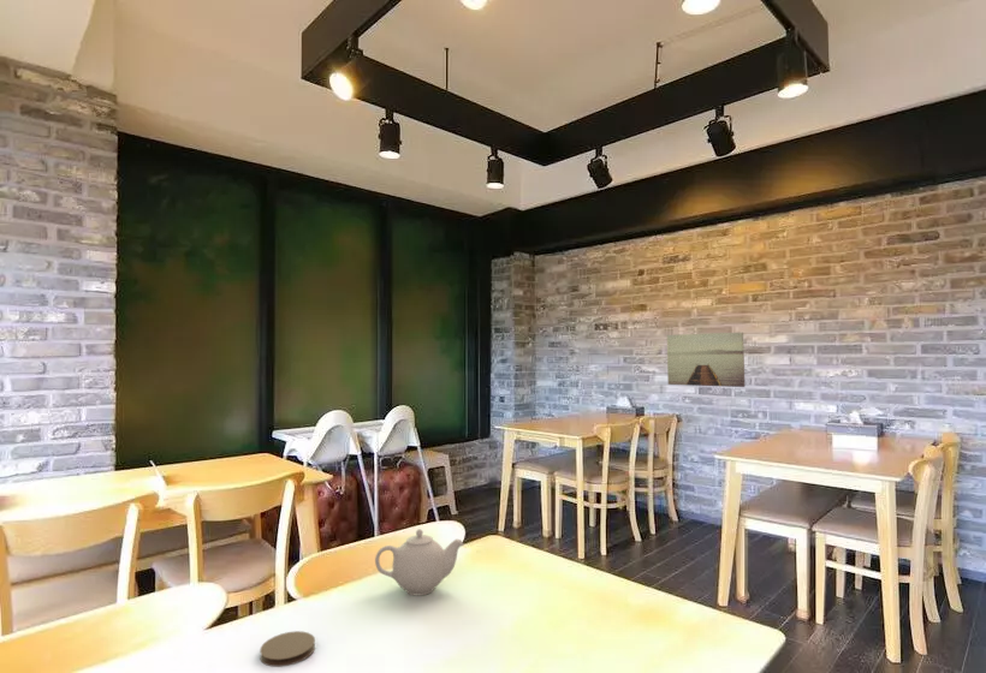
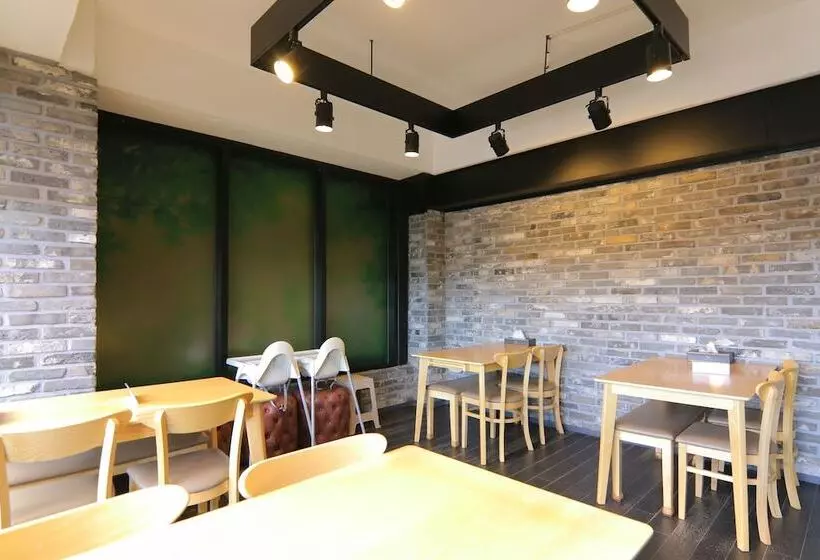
- coaster [259,630,316,668]
- teapot [374,528,465,597]
- wall art [666,332,747,388]
